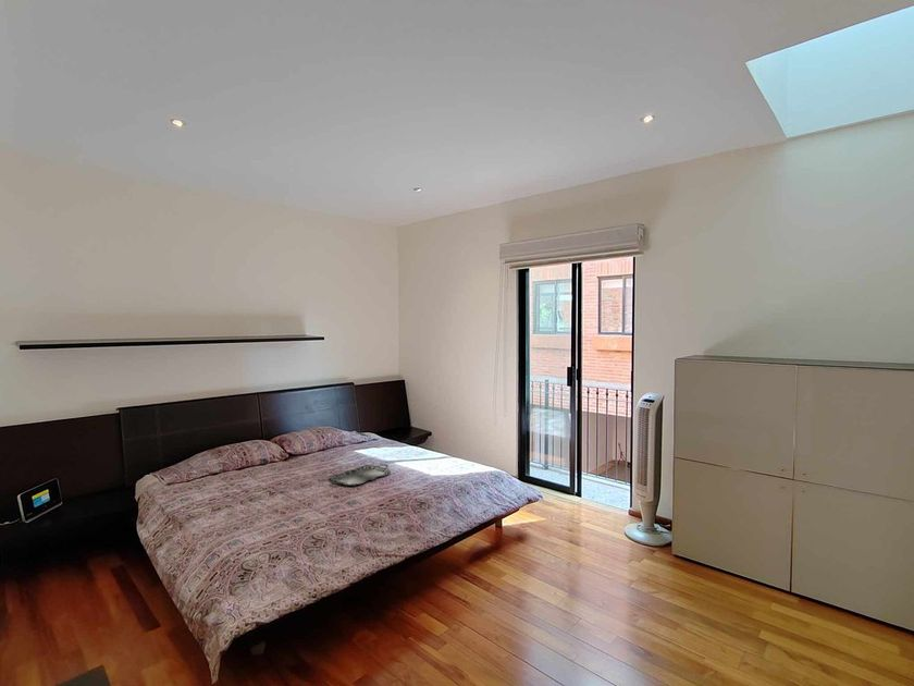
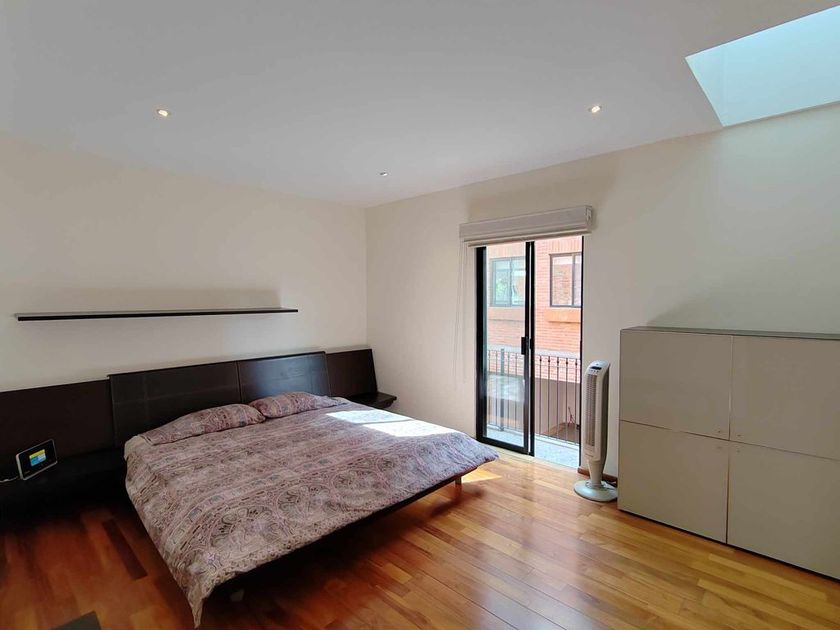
- serving tray [329,464,392,487]
